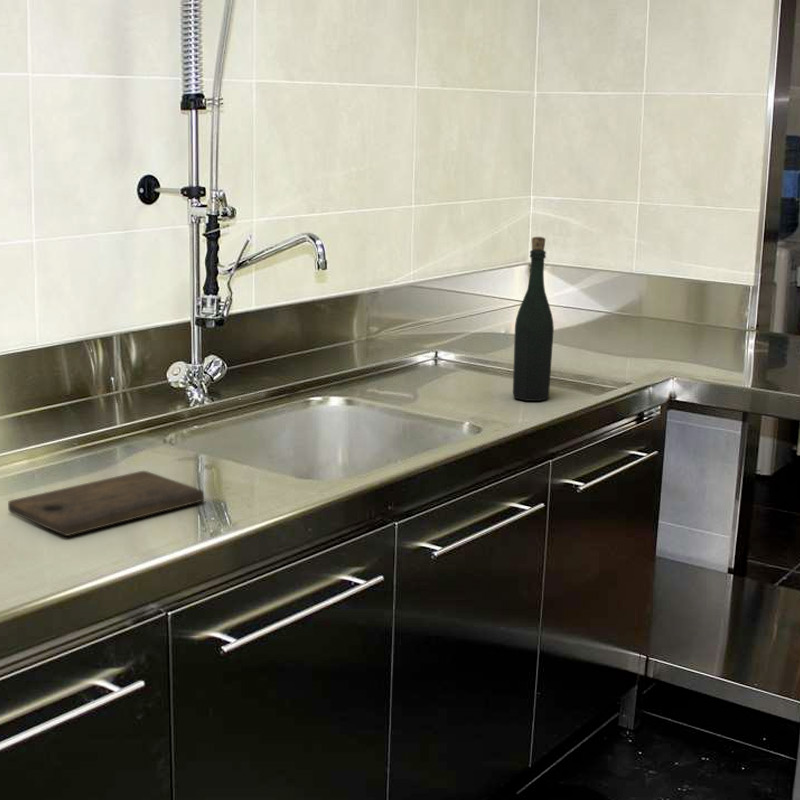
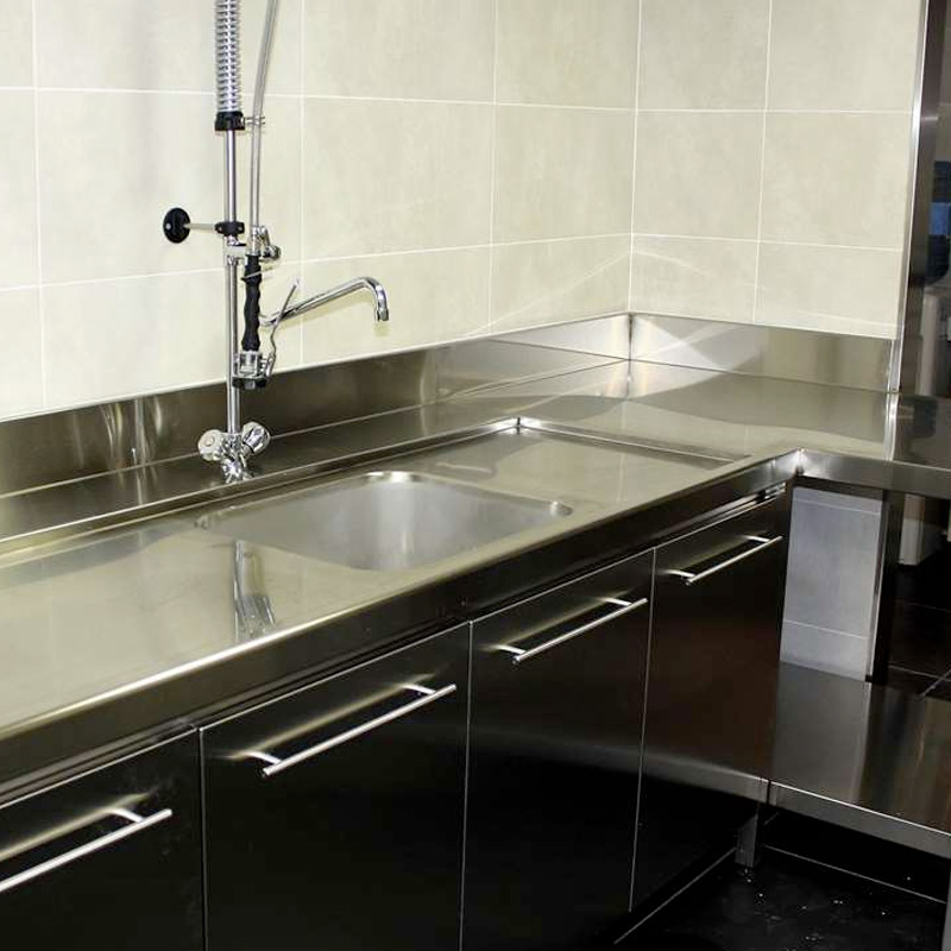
- cutting board [7,470,205,537]
- bottle [512,236,555,402]
